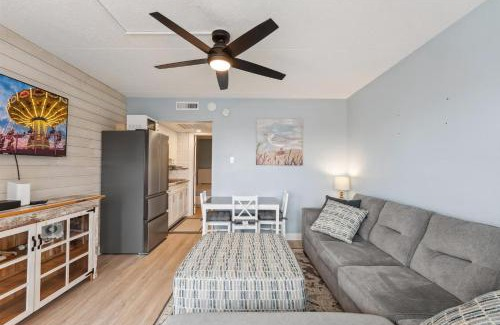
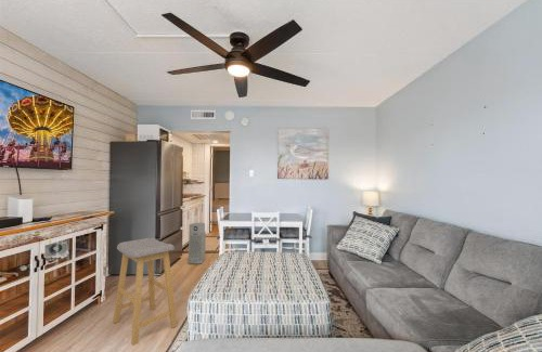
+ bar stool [112,236,178,347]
+ air purifier [188,222,207,265]
